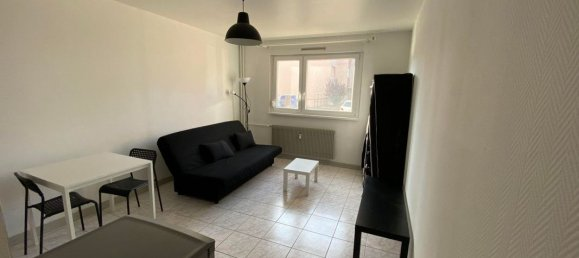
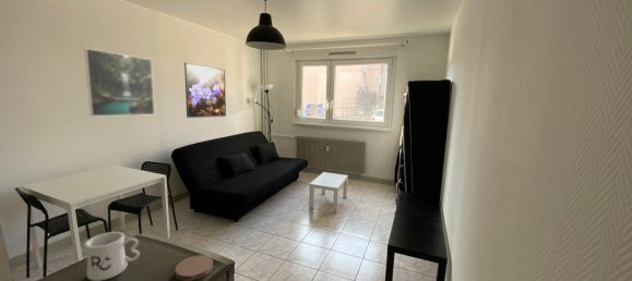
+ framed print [183,61,227,119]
+ mug [83,231,141,281]
+ coaster [174,254,214,281]
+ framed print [83,47,155,118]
